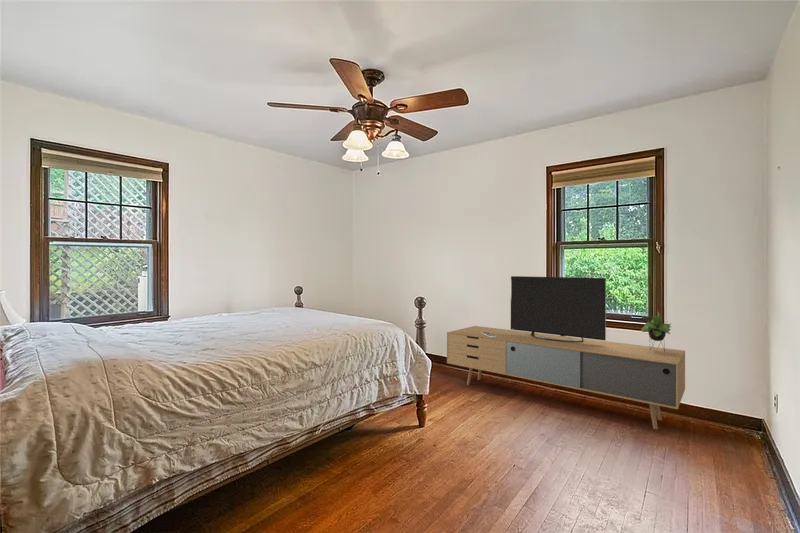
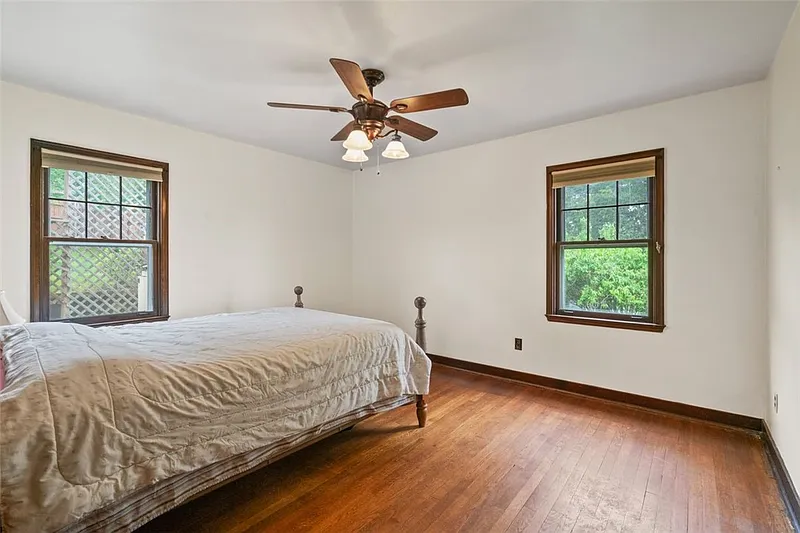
- media console [446,275,686,430]
